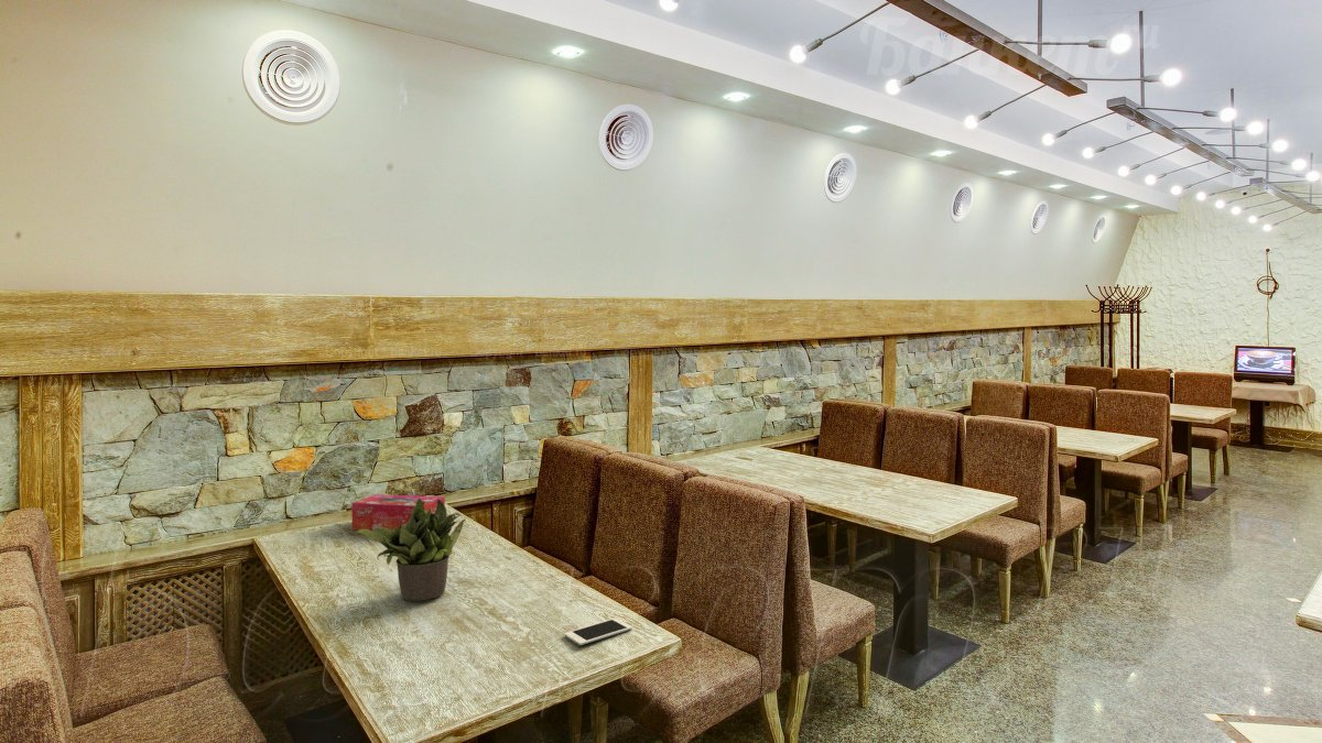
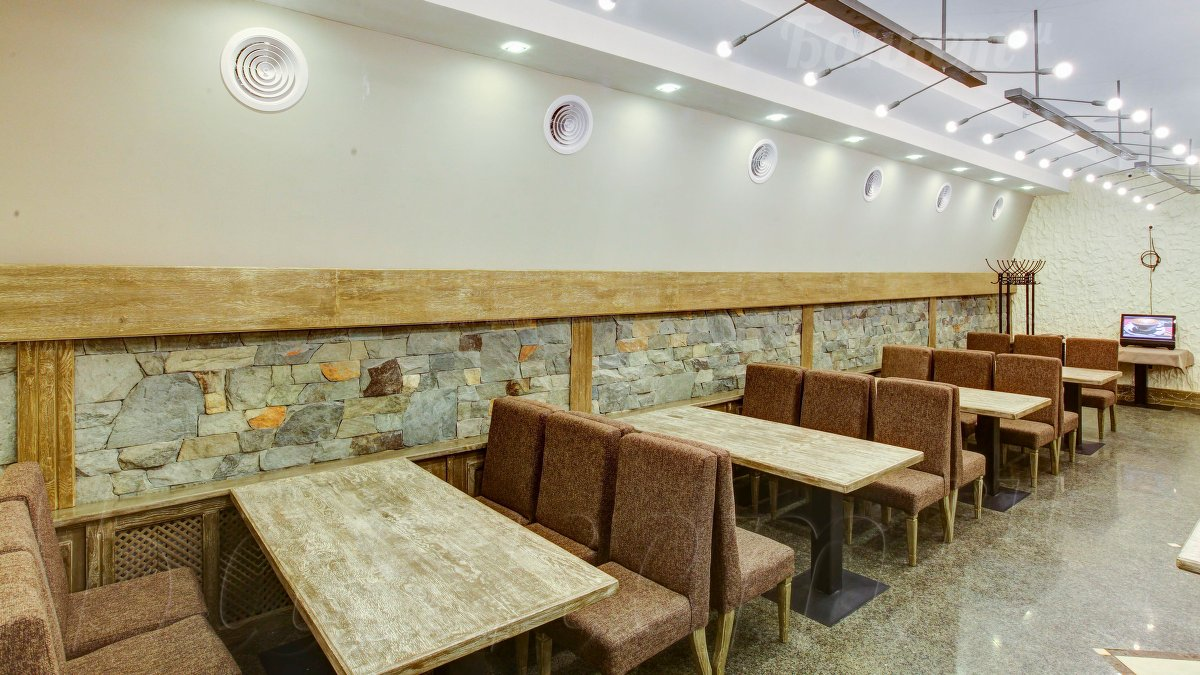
- potted plant [353,499,467,602]
- tissue box [350,493,446,531]
- cell phone [563,618,633,646]
